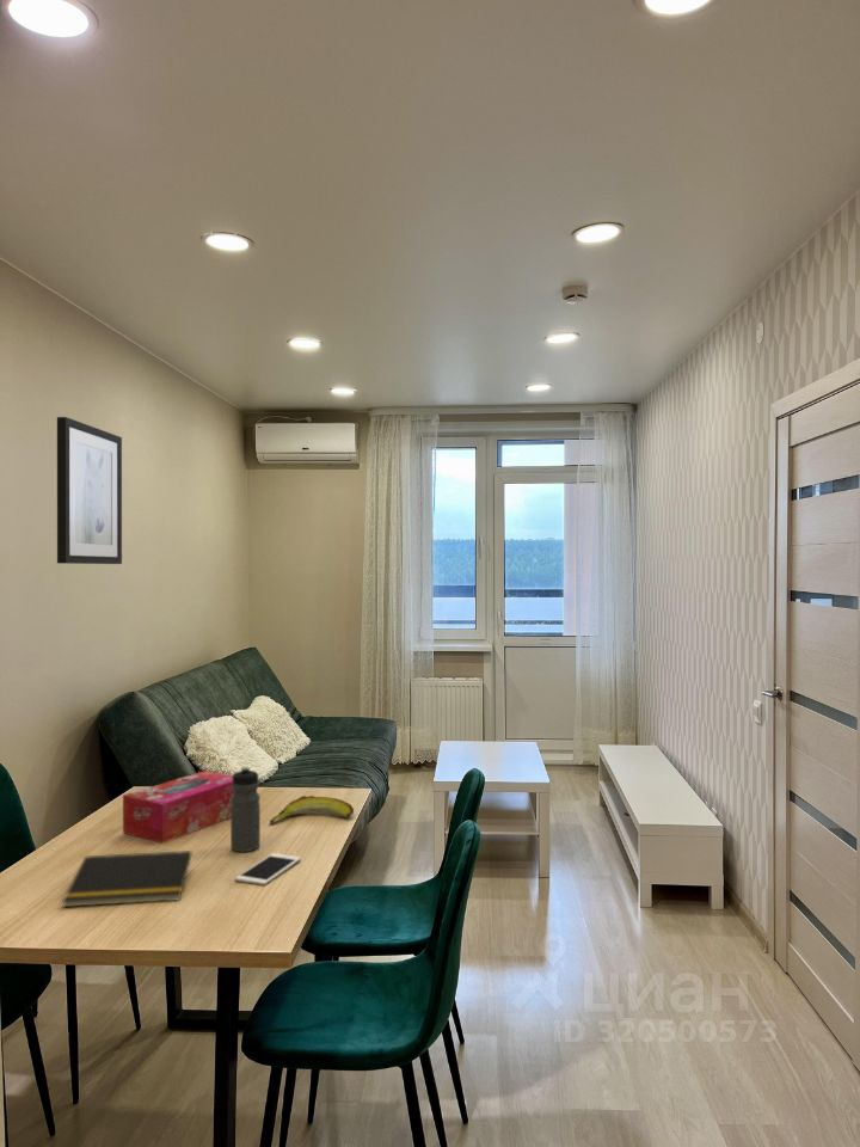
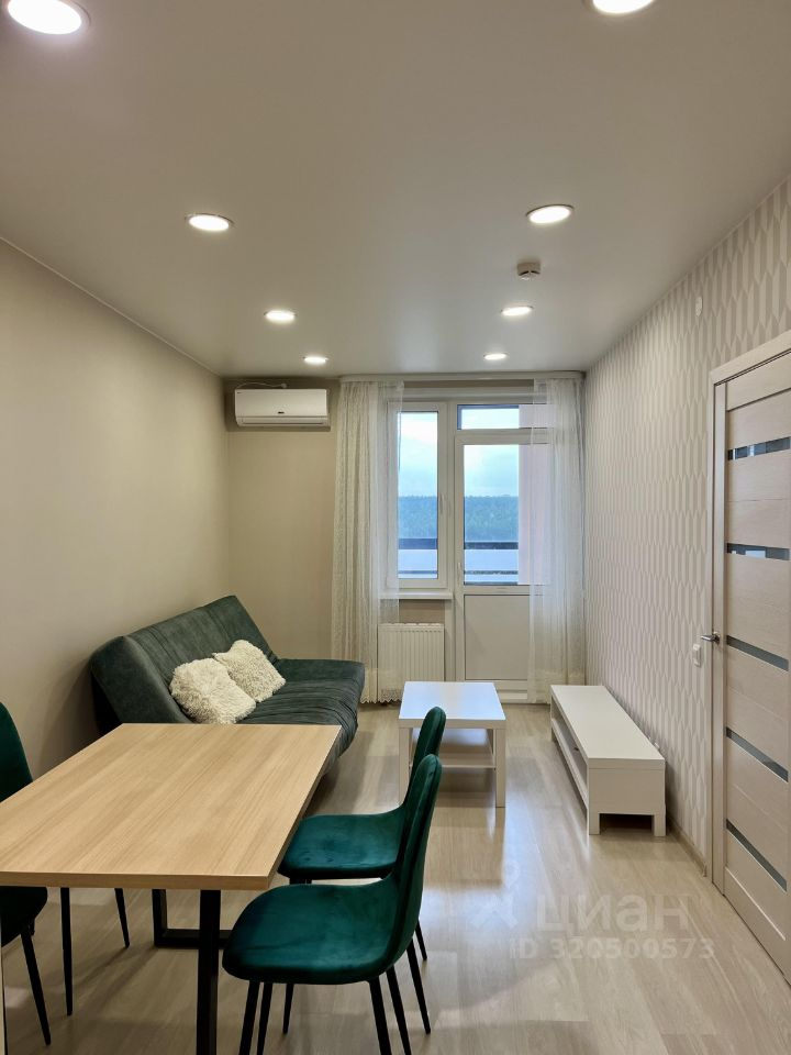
- banana [269,795,355,824]
- water bottle [229,766,262,853]
- wall art [56,416,123,565]
- tissue box [122,769,234,845]
- notepad [61,849,192,908]
- cell phone [234,852,302,887]
